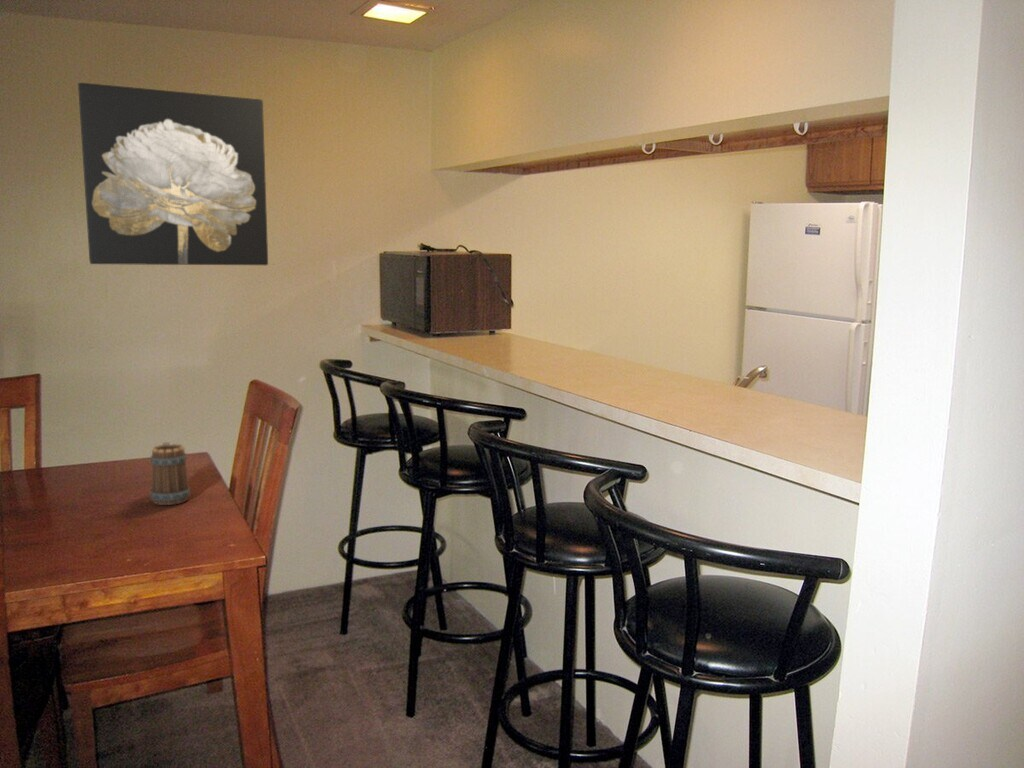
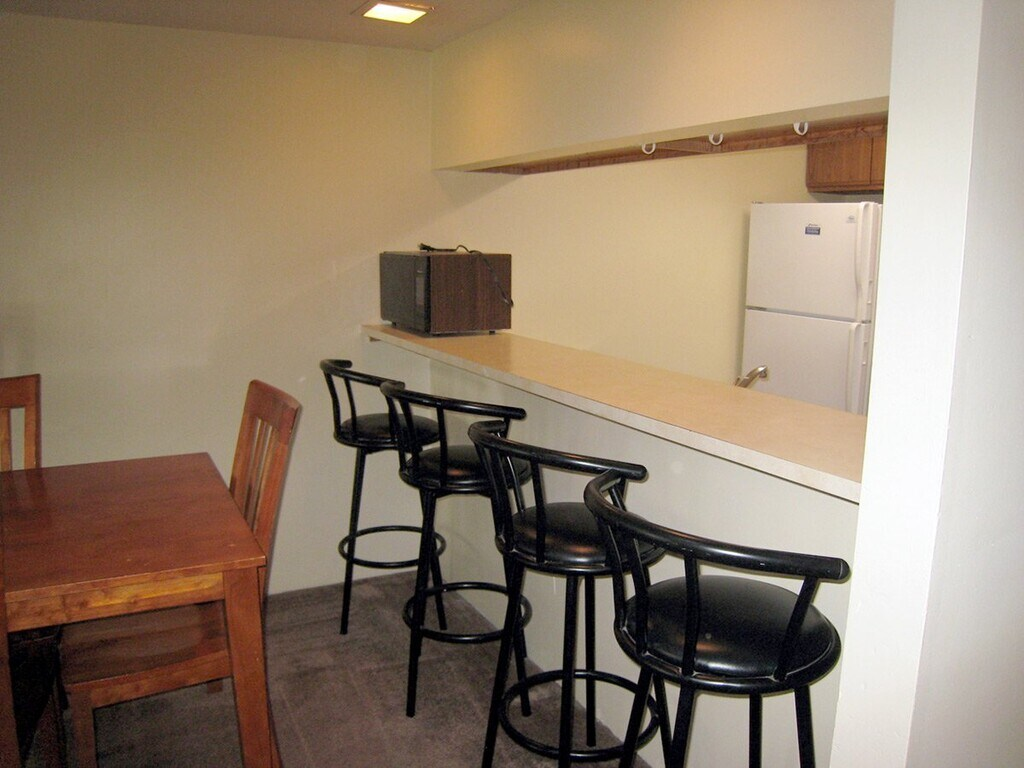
- mug [149,441,192,506]
- wall art [77,82,269,266]
